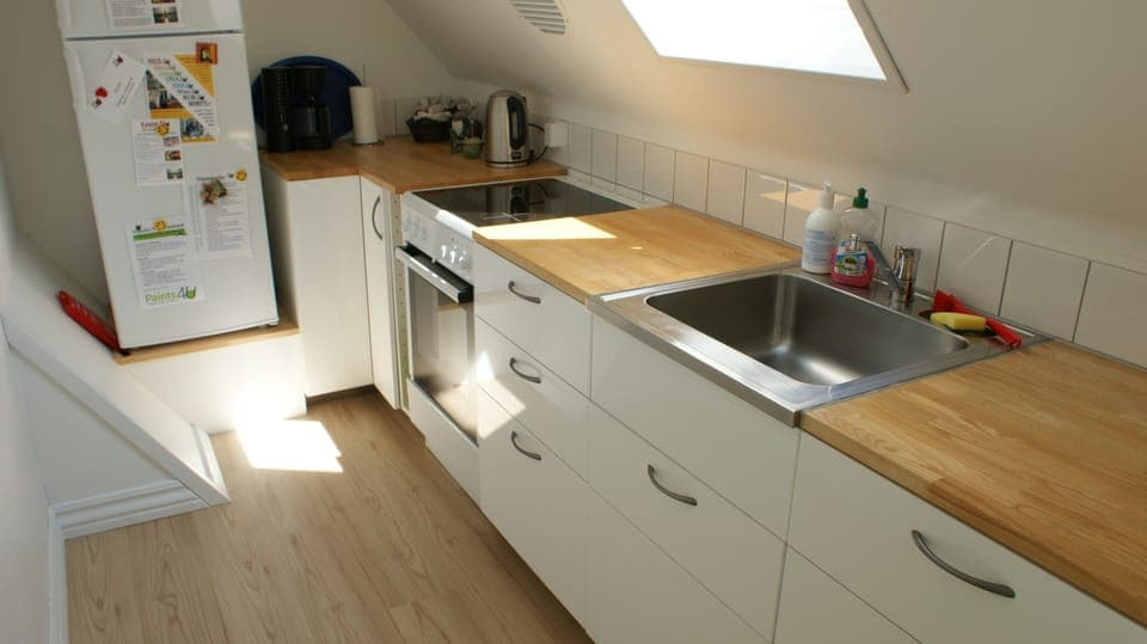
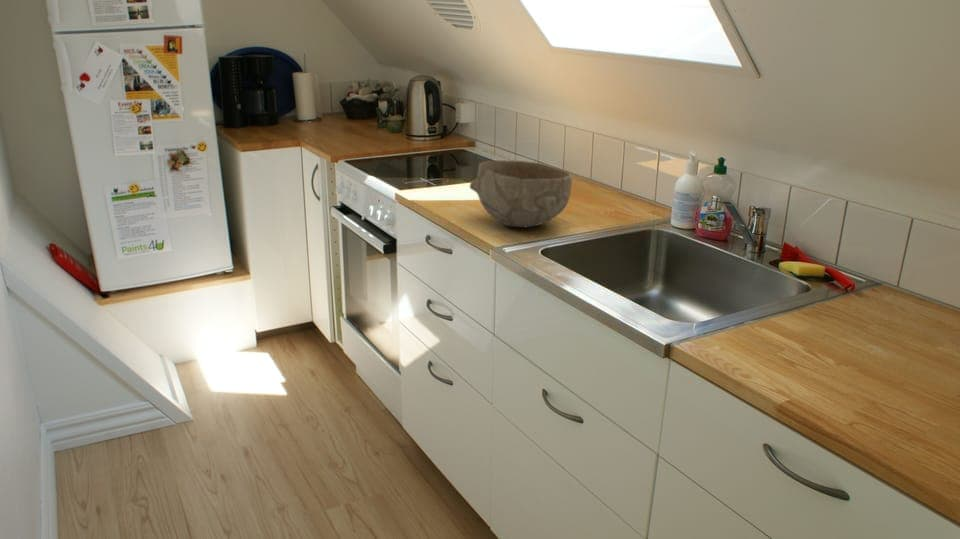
+ bowl [469,159,573,229]
